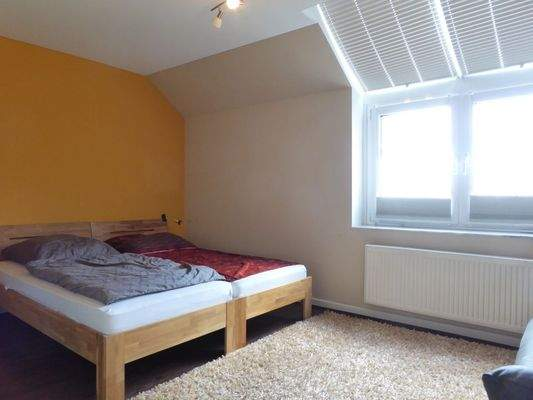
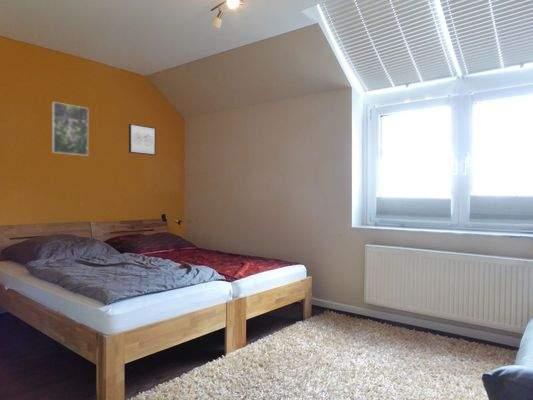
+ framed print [51,101,89,157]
+ wall art [128,123,156,156]
